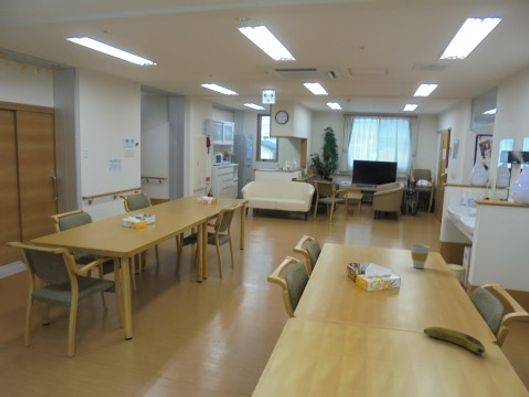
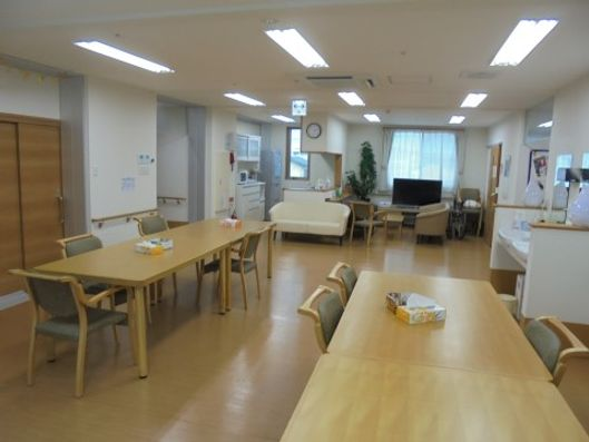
- cup [410,243,431,269]
- fruit [423,326,486,356]
